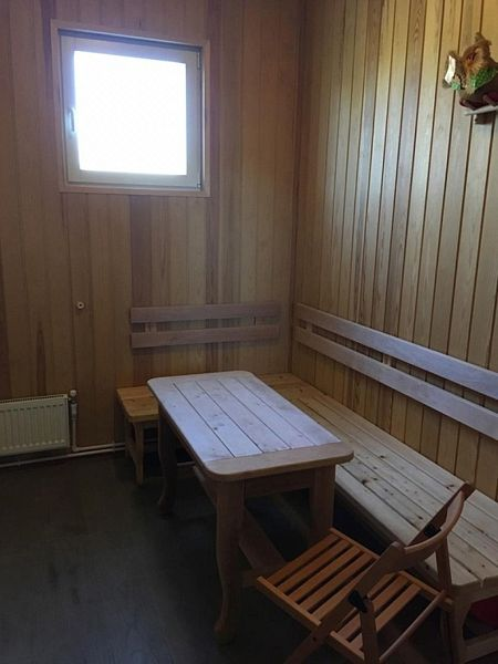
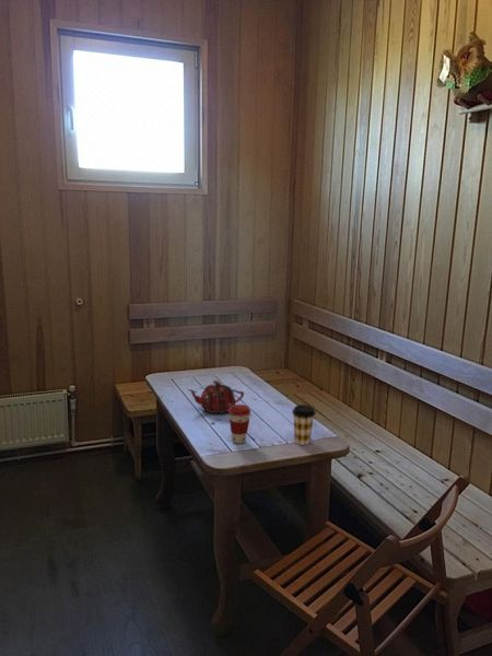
+ coffee cup [291,403,317,446]
+ coffee cup [227,403,251,445]
+ teapot [187,379,245,414]
